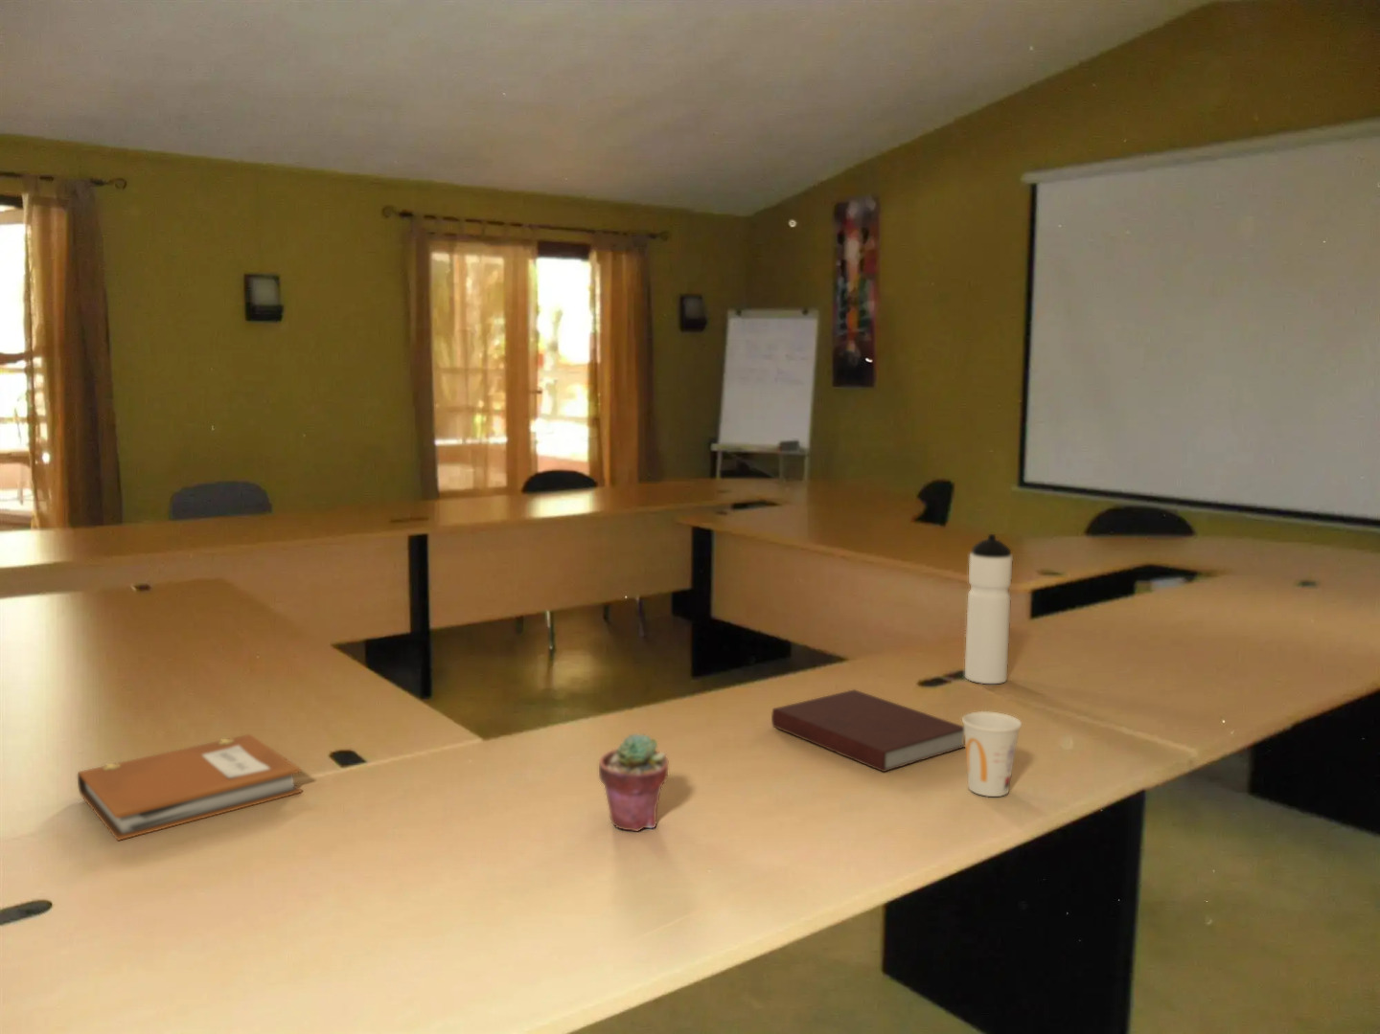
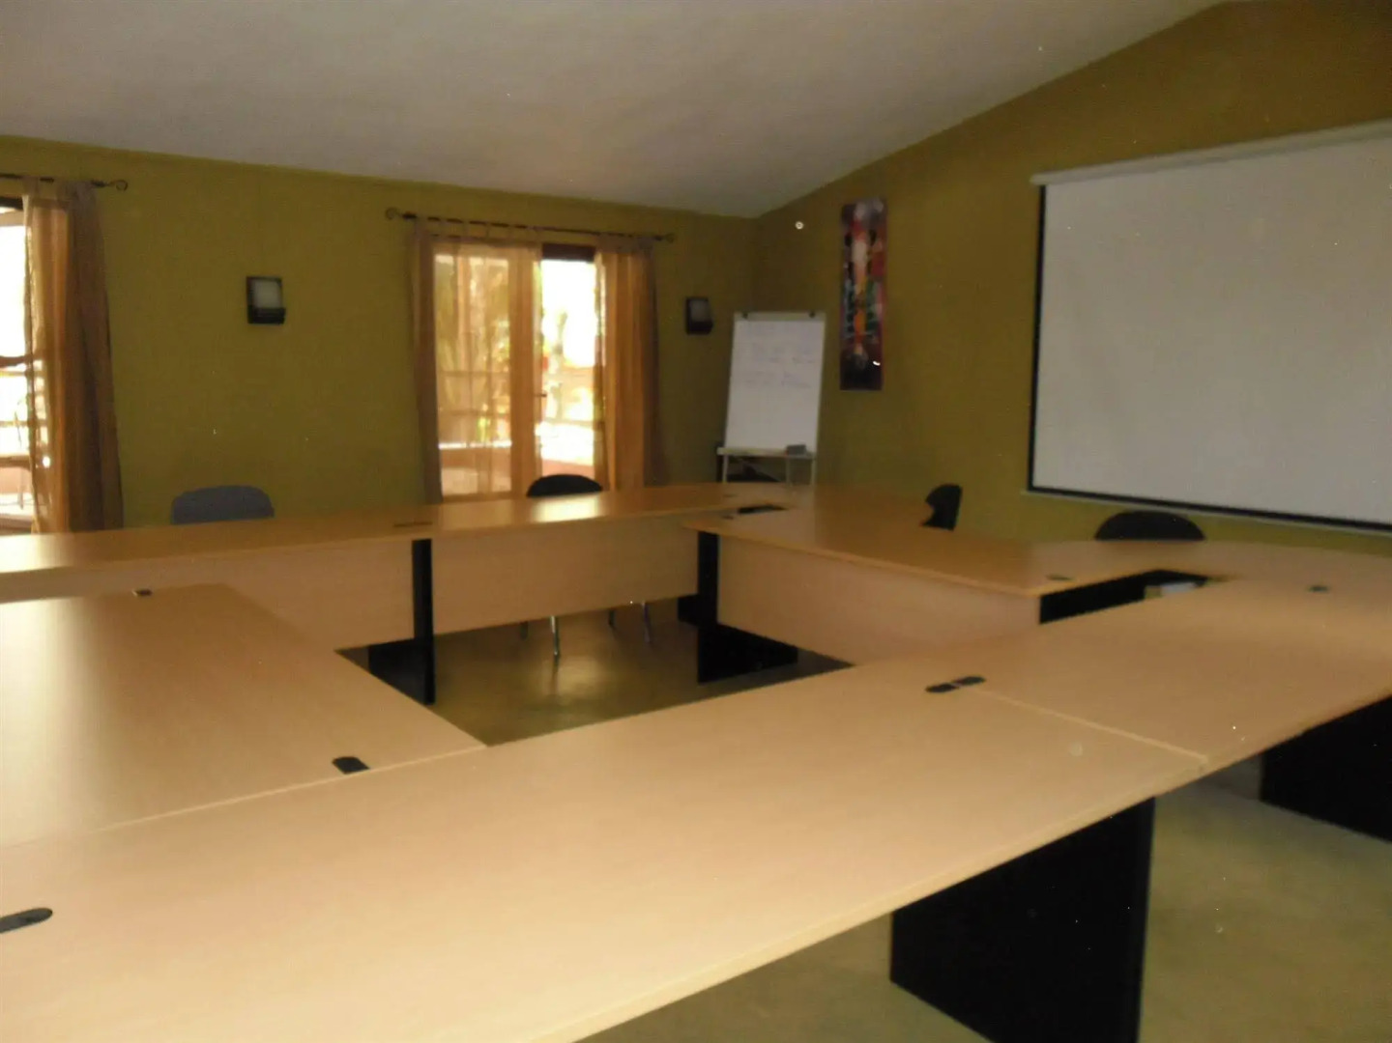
- water bottle [964,533,1014,684]
- notebook [77,733,303,842]
- potted succulent [598,732,669,832]
- cup [962,710,1023,797]
- notebook [770,689,965,772]
